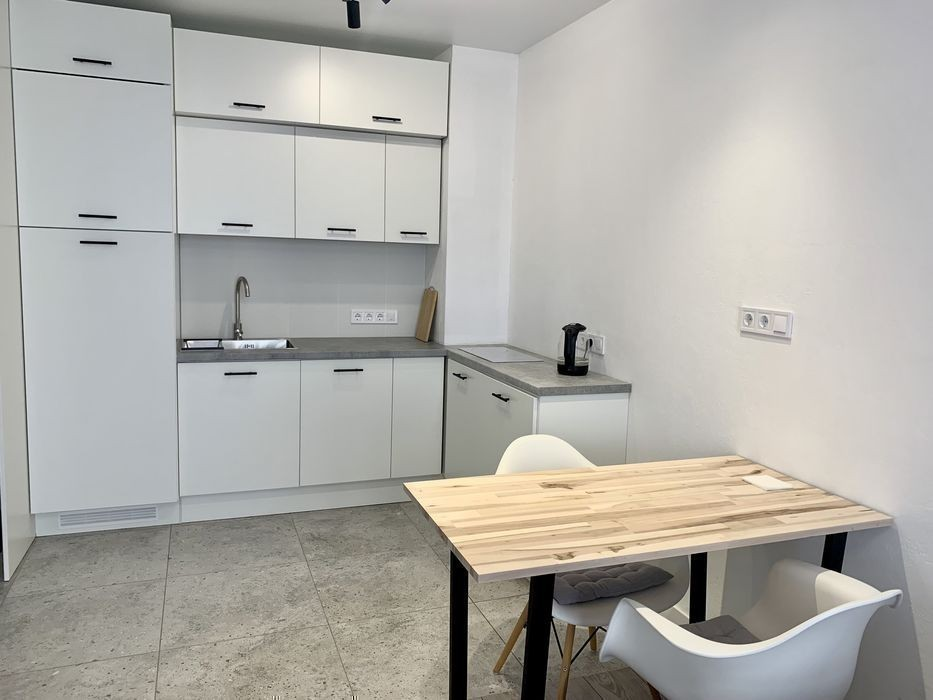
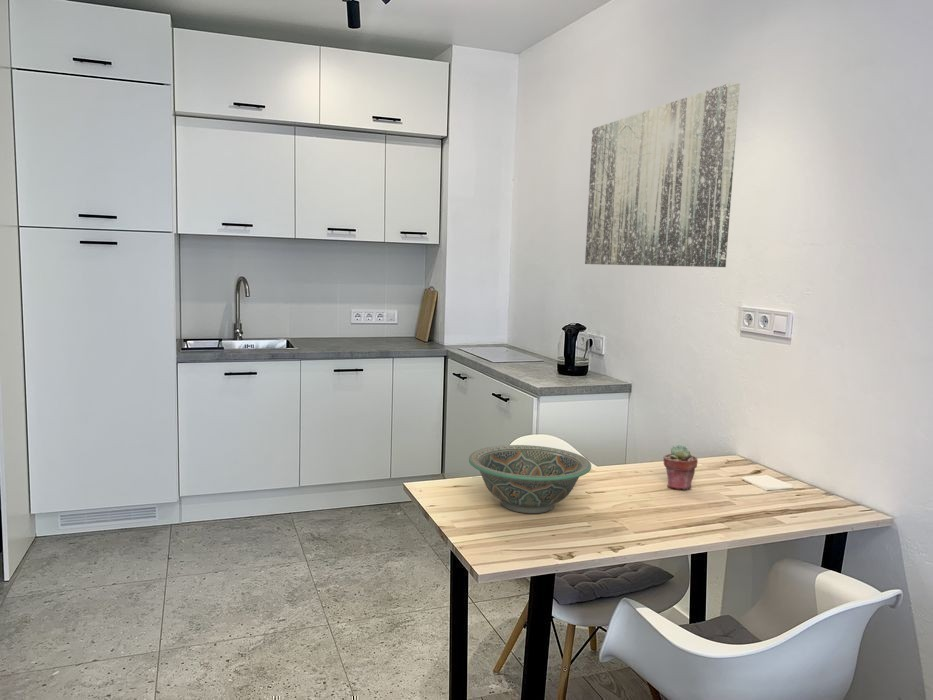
+ decorative bowl [468,444,592,514]
+ wall art [584,82,741,268]
+ potted succulent [663,444,699,491]
